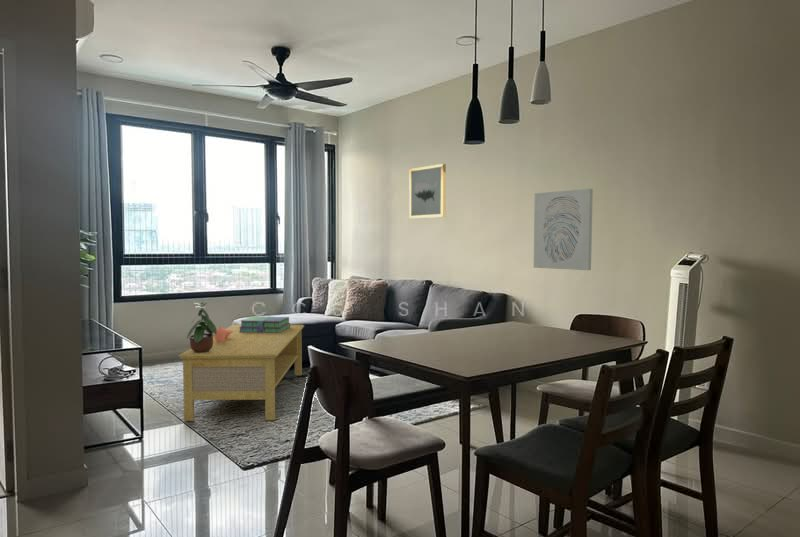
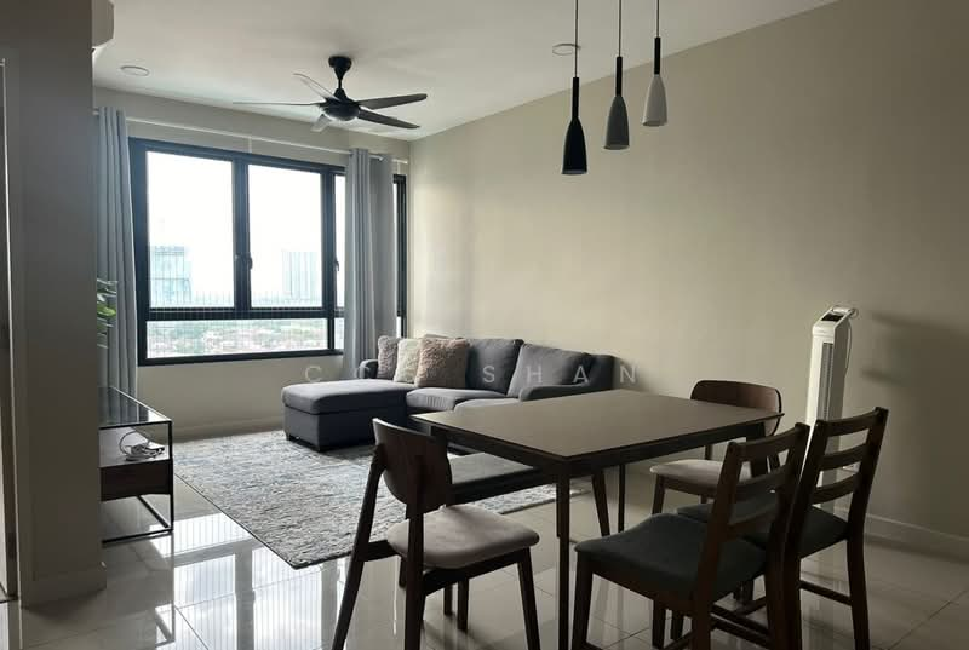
- potted plant [186,300,217,353]
- decorative bowl [213,325,233,342]
- coffee table [178,324,305,422]
- wall art [533,188,594,271]
- stack of books [239,315,291,333]
- wall art [408,163,447,219]
